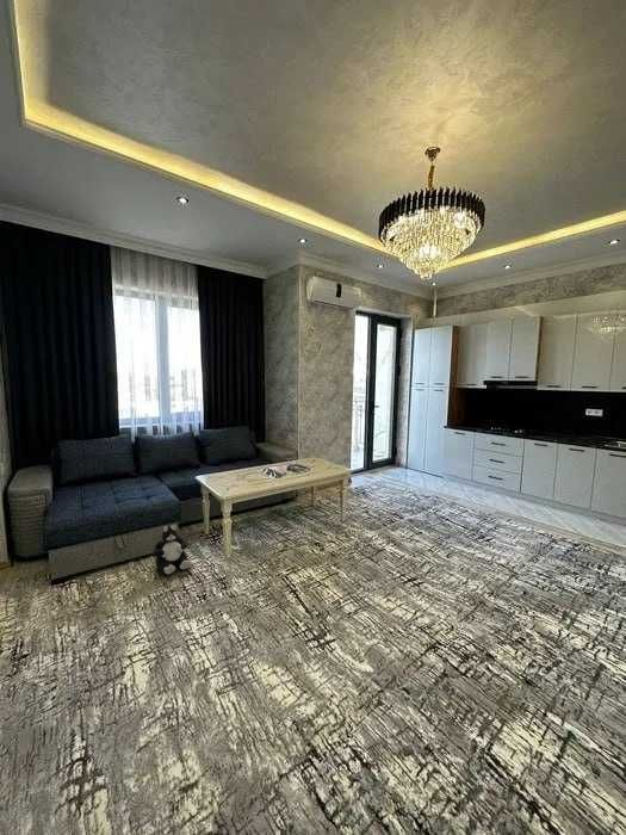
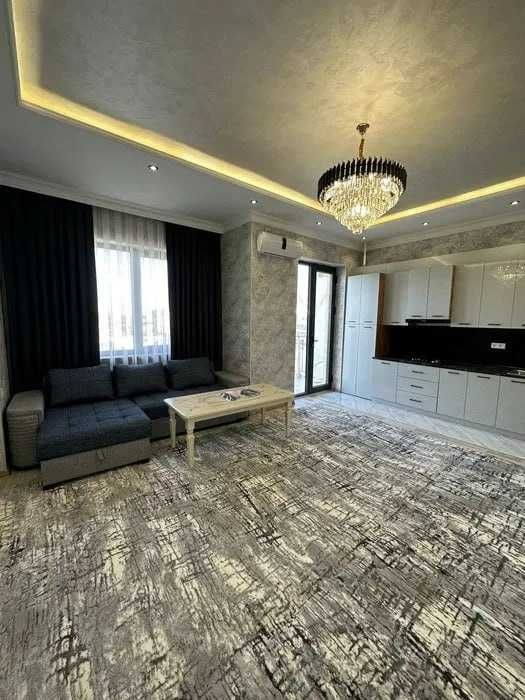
- plush toy [151,522,192,575]
